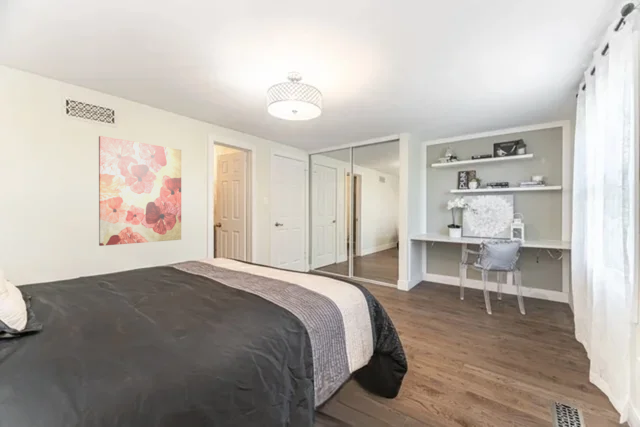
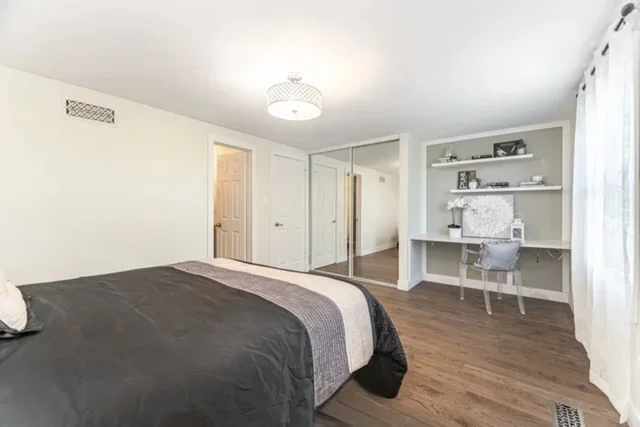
- wall art [98,135,182,247]
